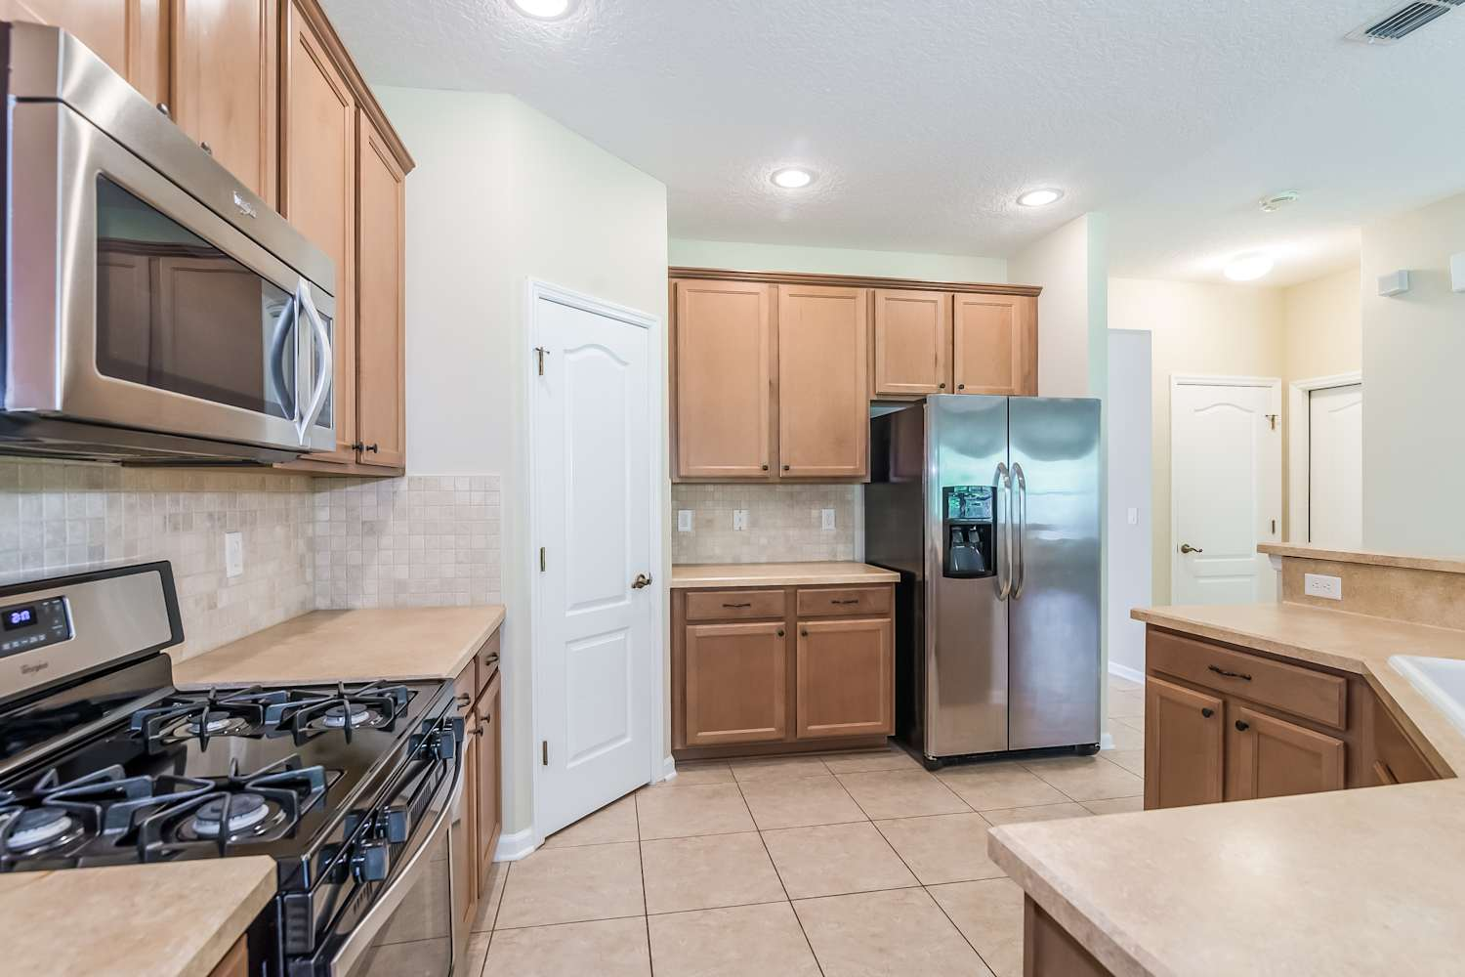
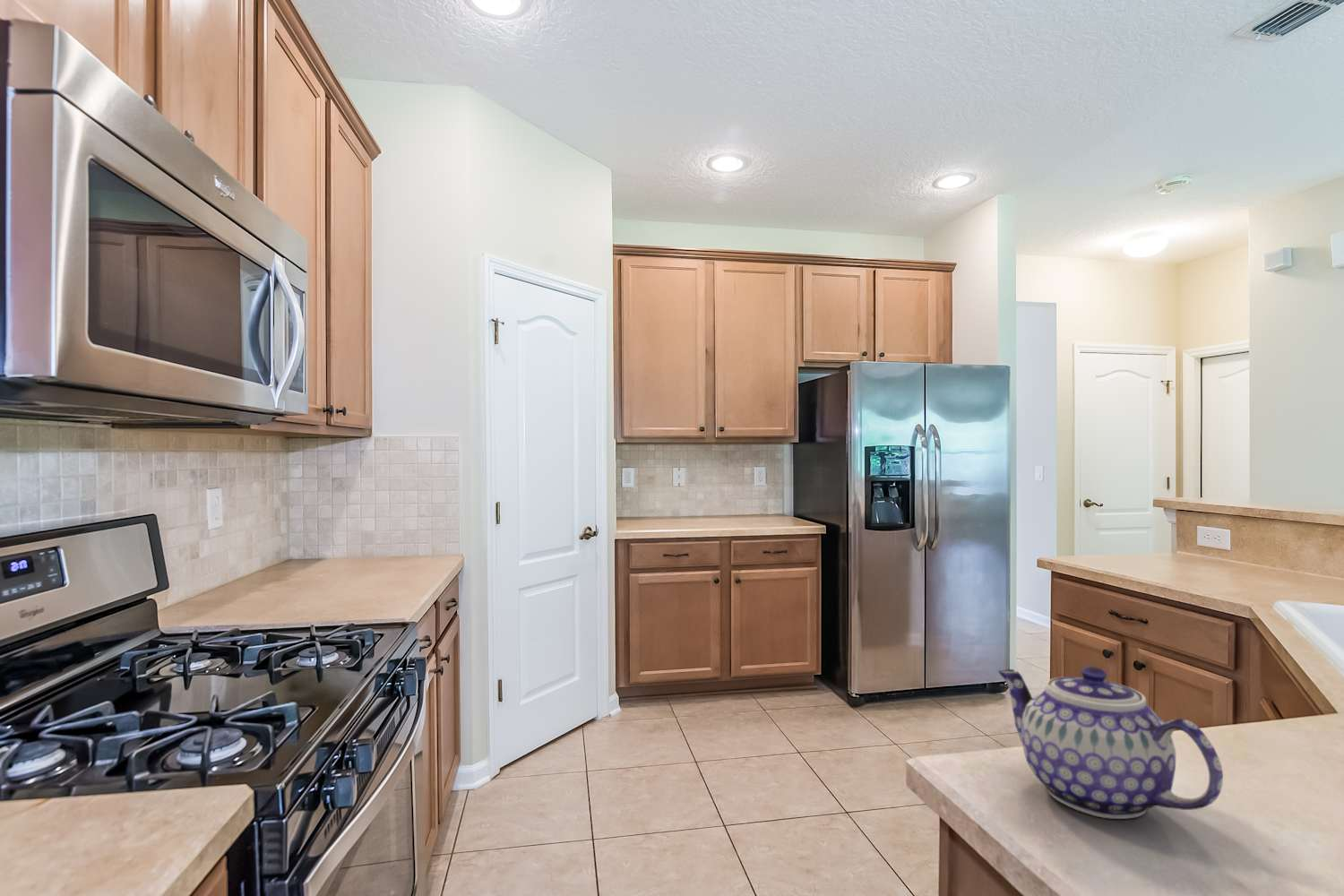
+ teapot [997,666,1224,820]
